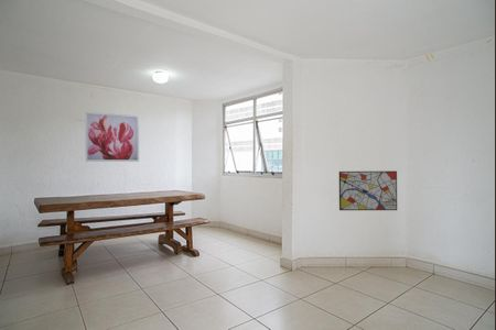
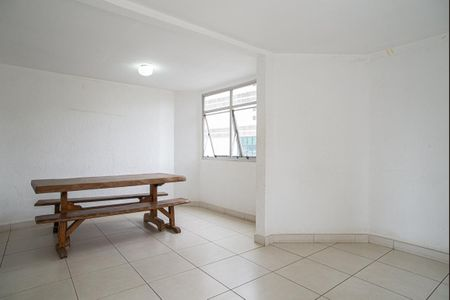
- wall art [338,170,398,211]
- wall art [84,111,140,163]
